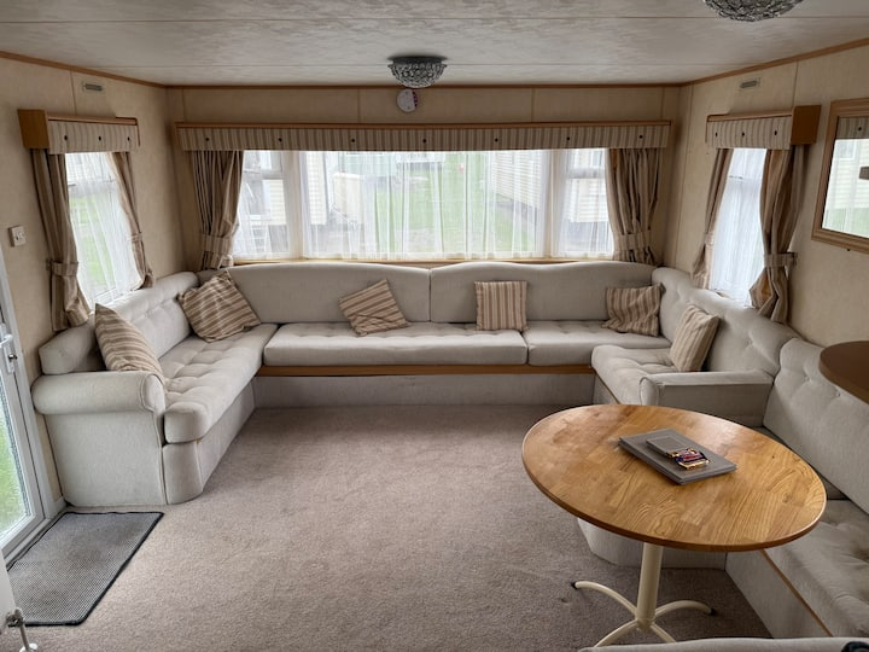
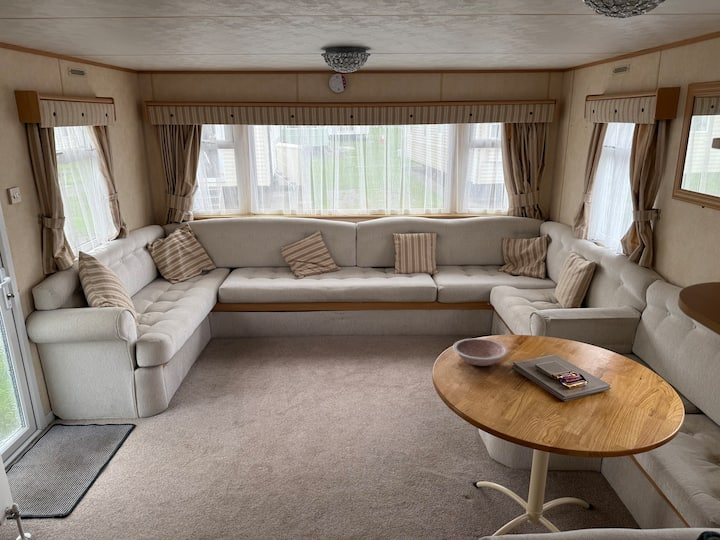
+ bowl [452,337,509,367]
